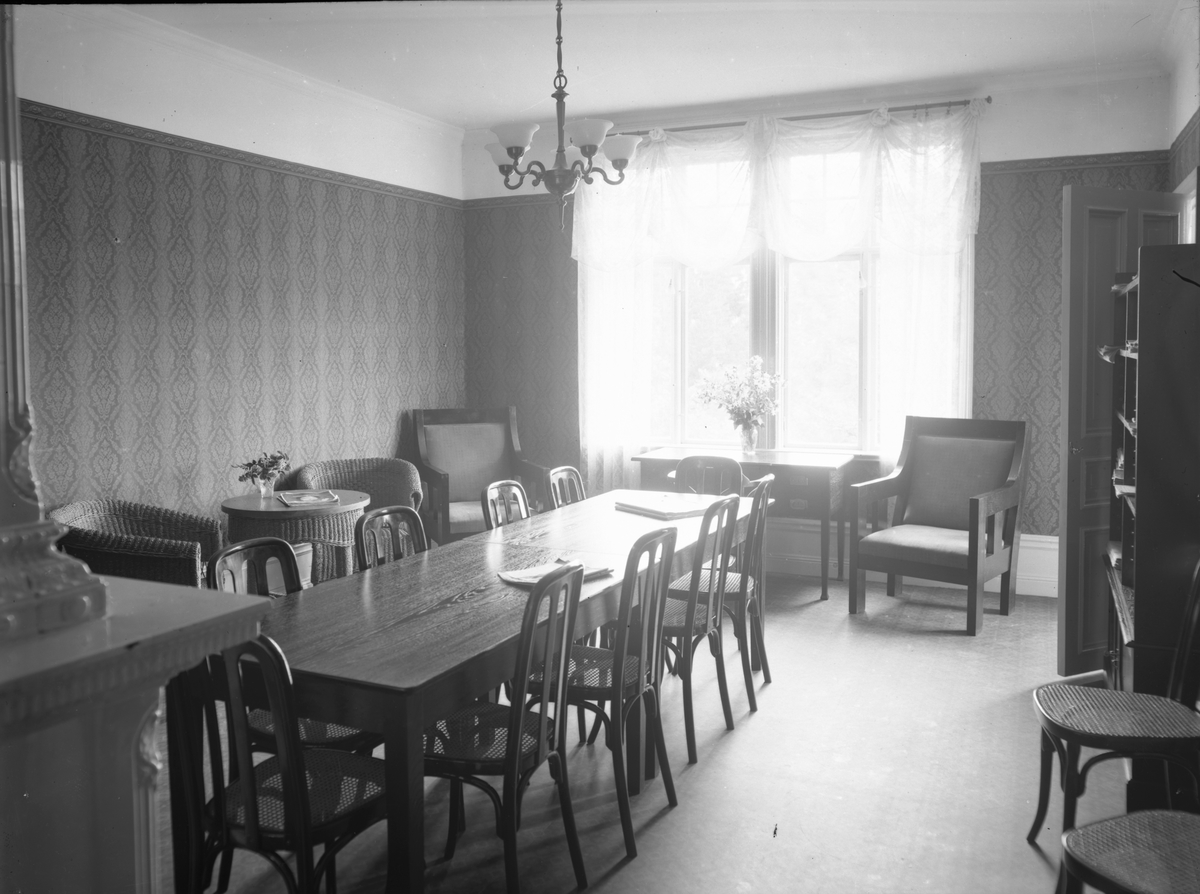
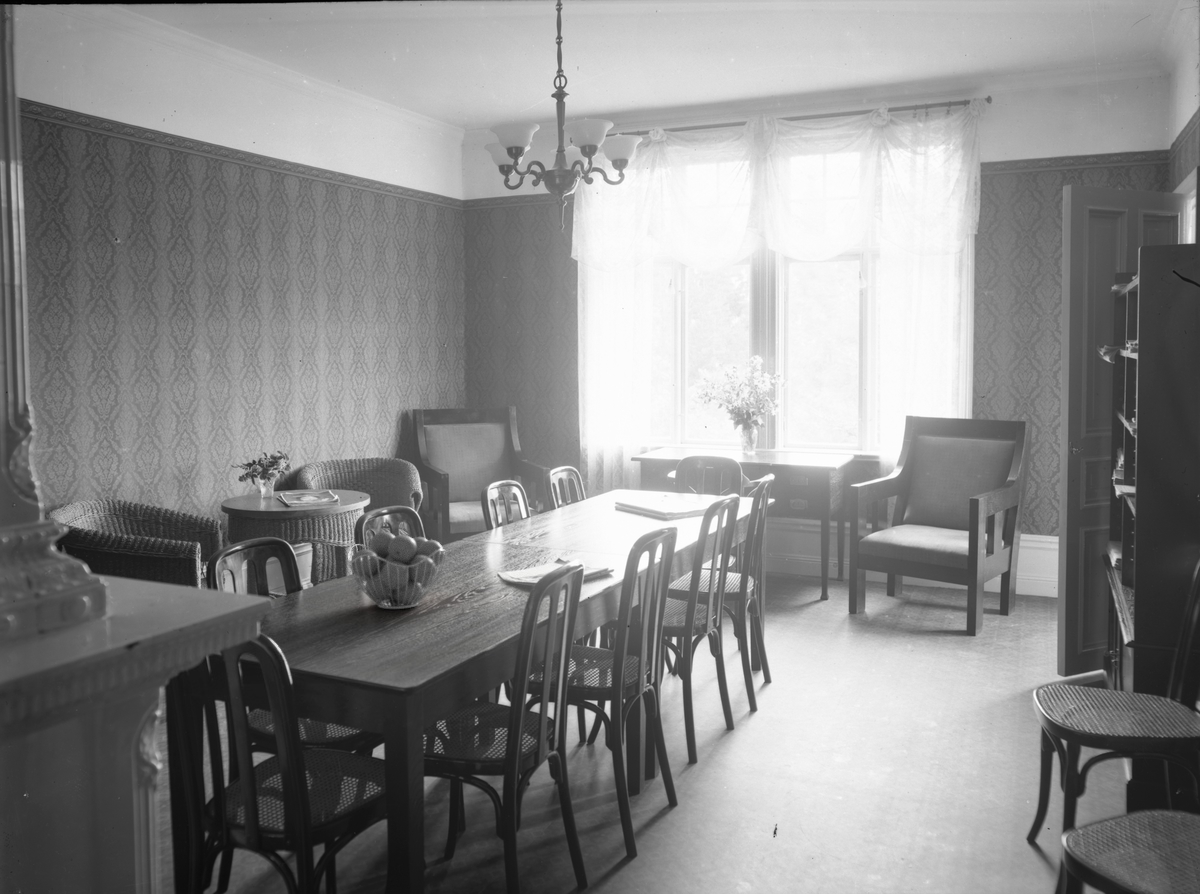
+ fruit basket [347,530,447,610]
